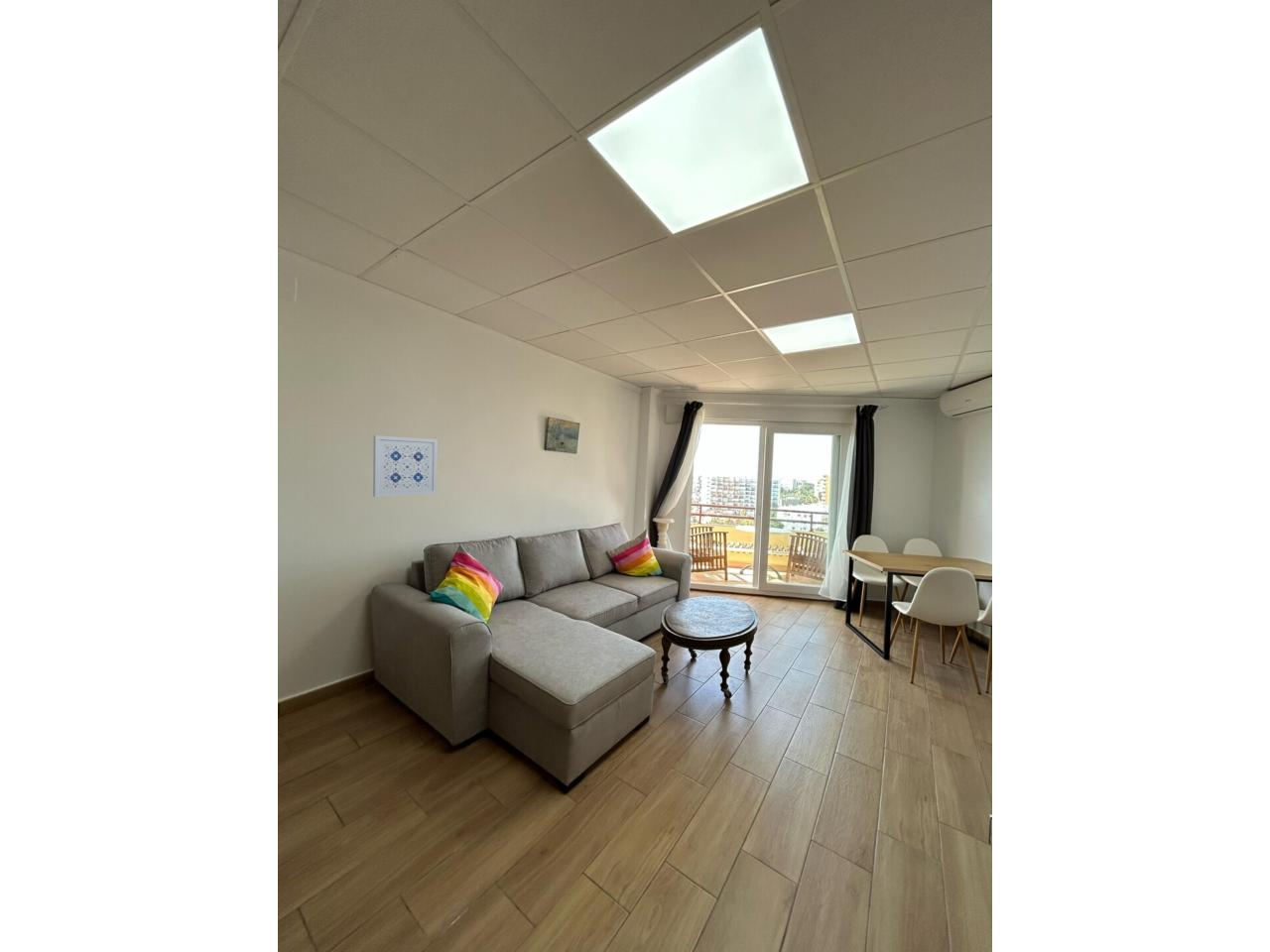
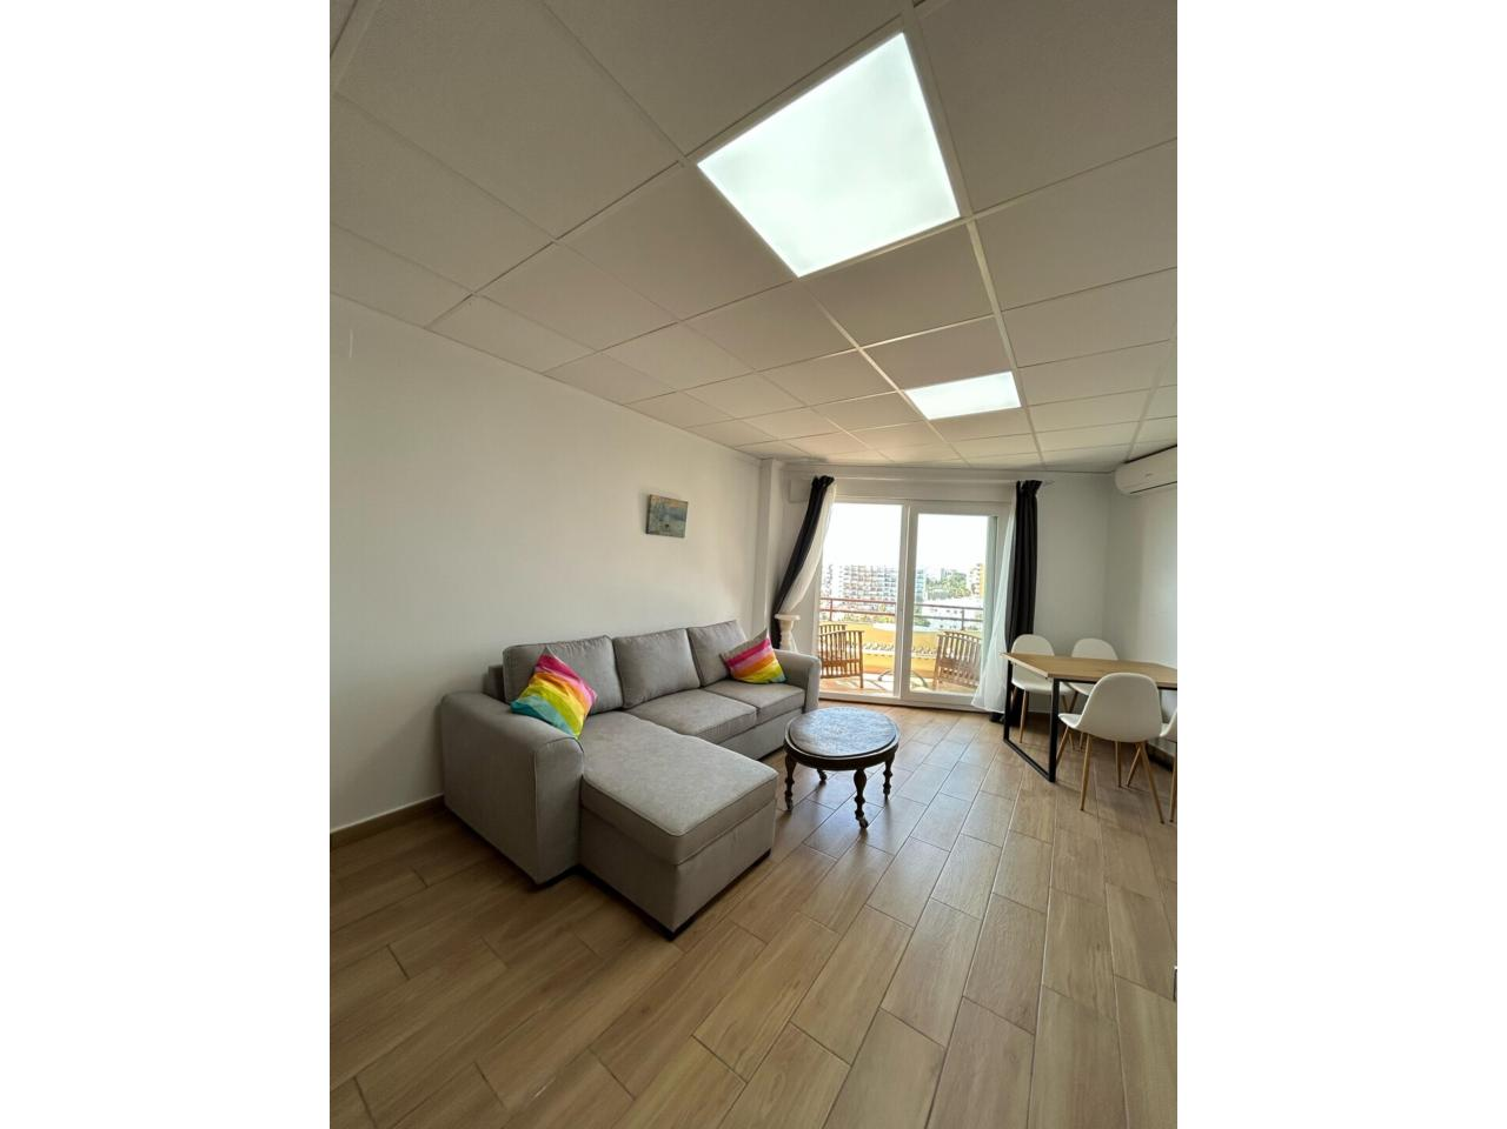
- wall art [372,434,439,498]
